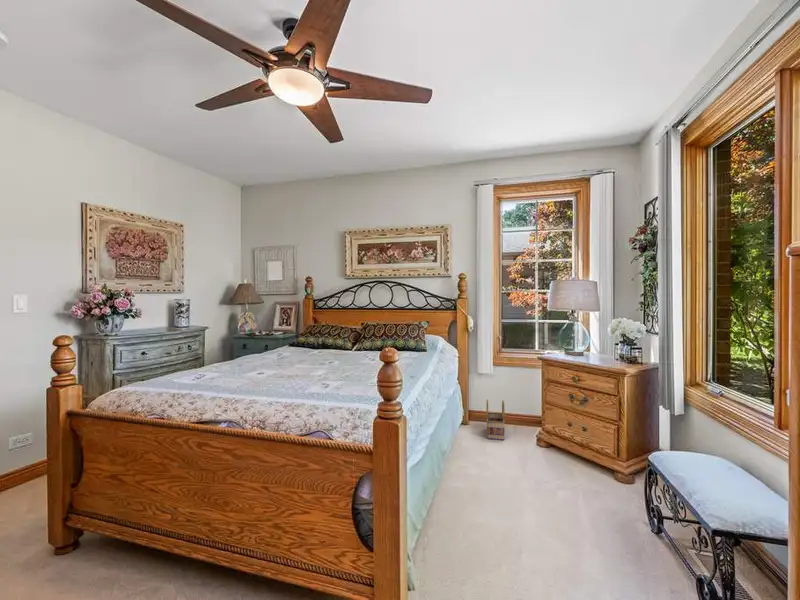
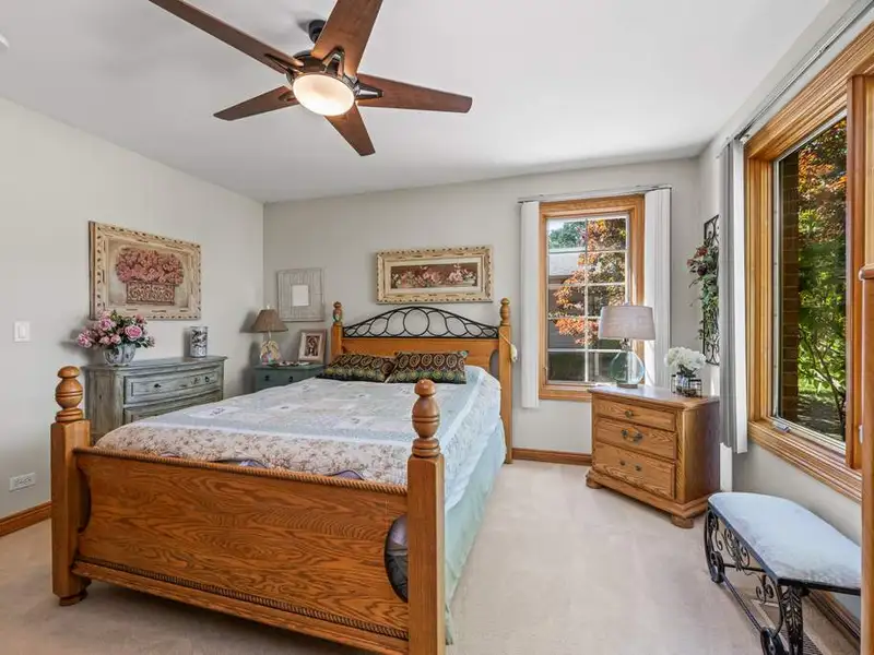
- basket [485,399,506,441]
